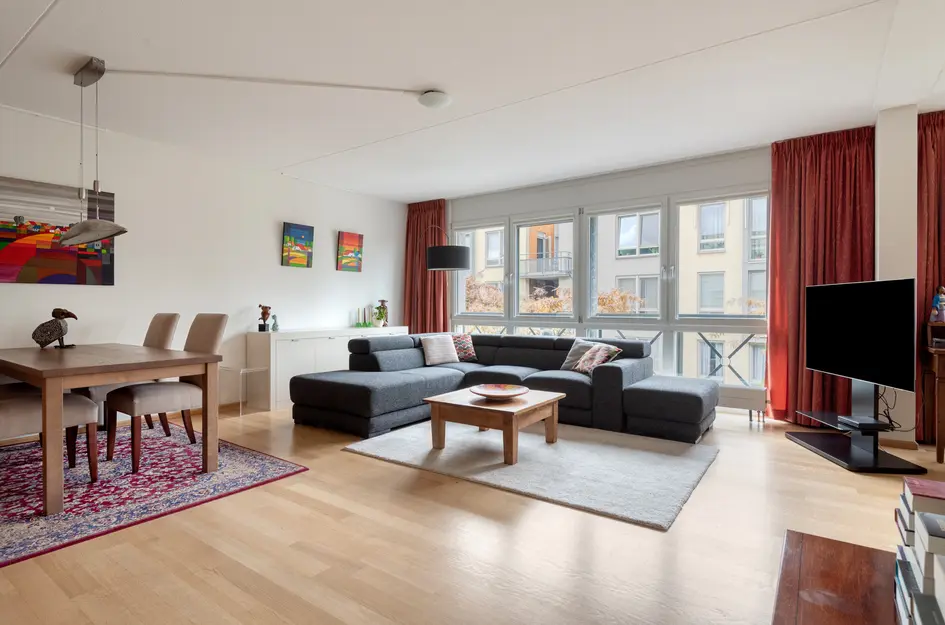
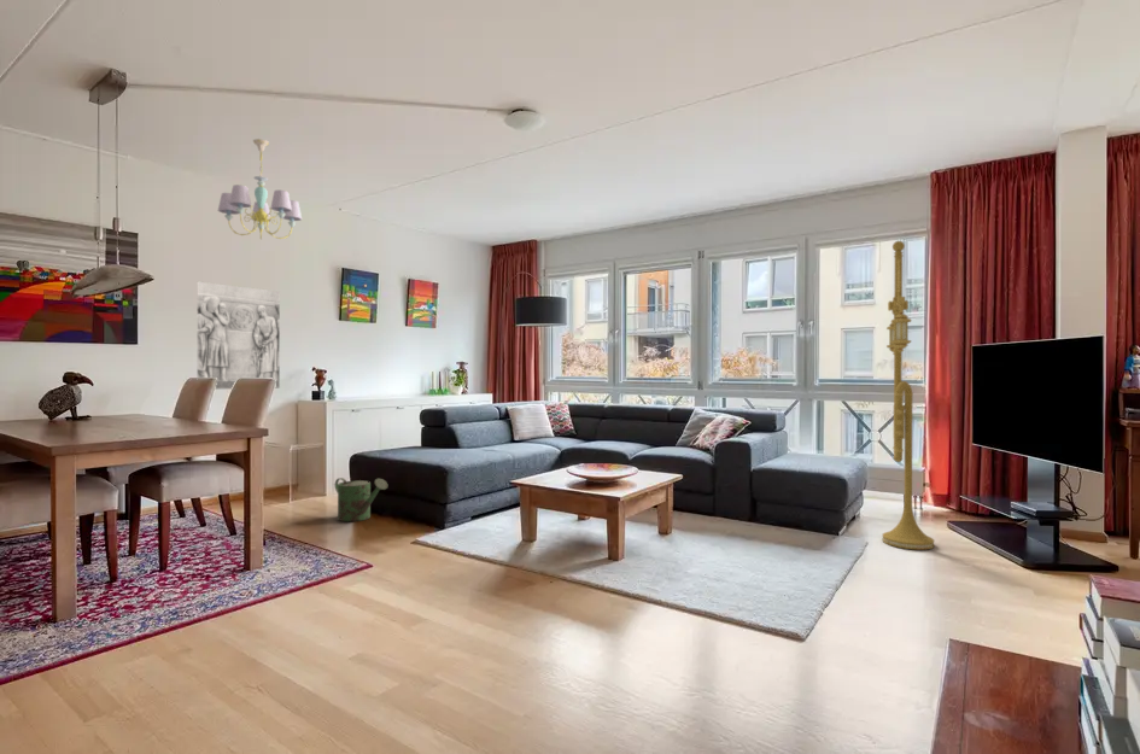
+ watering can [334,477,388,522]
+ chandelier [217,138,303,240]
+ wall relief [197,280,281,391]
+ floor lamp [882,240,935,551]
